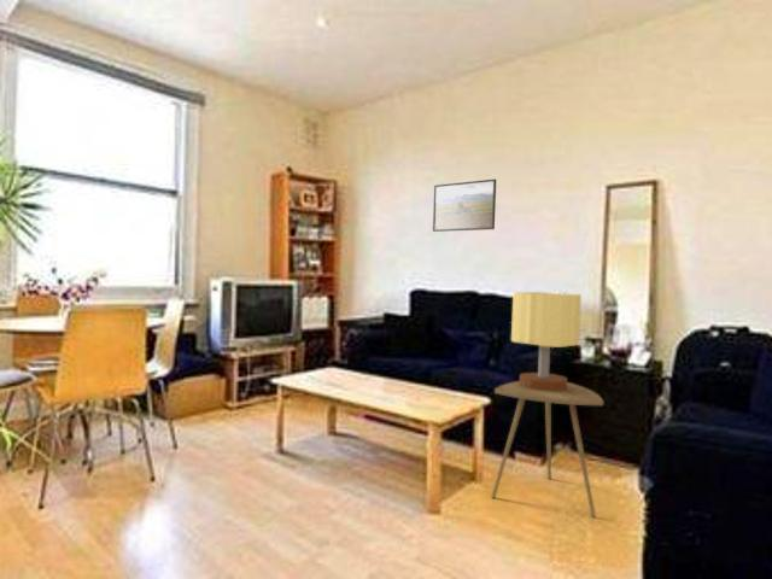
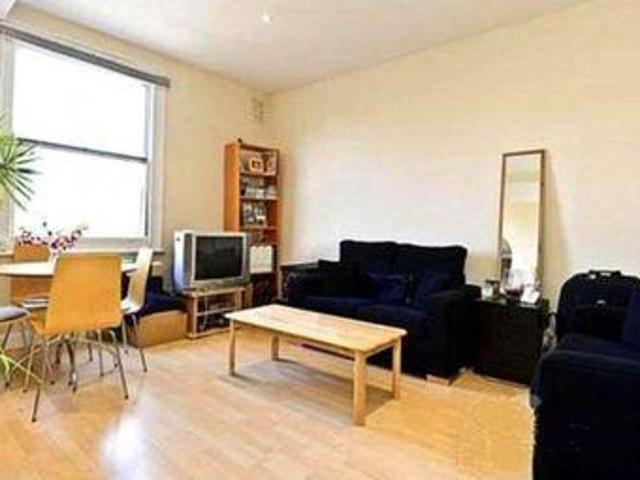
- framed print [432,179,497,233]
- table lamp [510,291,583,392]
- side table [490,380,604,519]
